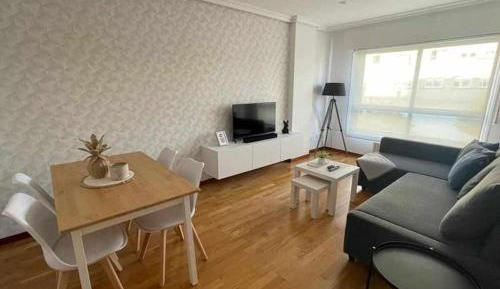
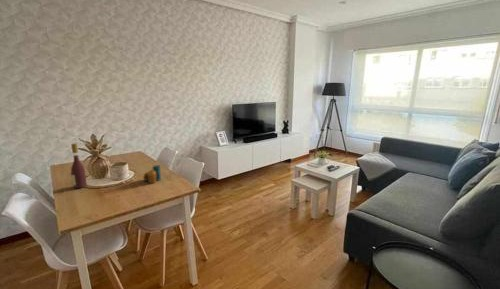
+ wine bottle [70,142,88,189]
+ candle [143,164,162,184]
